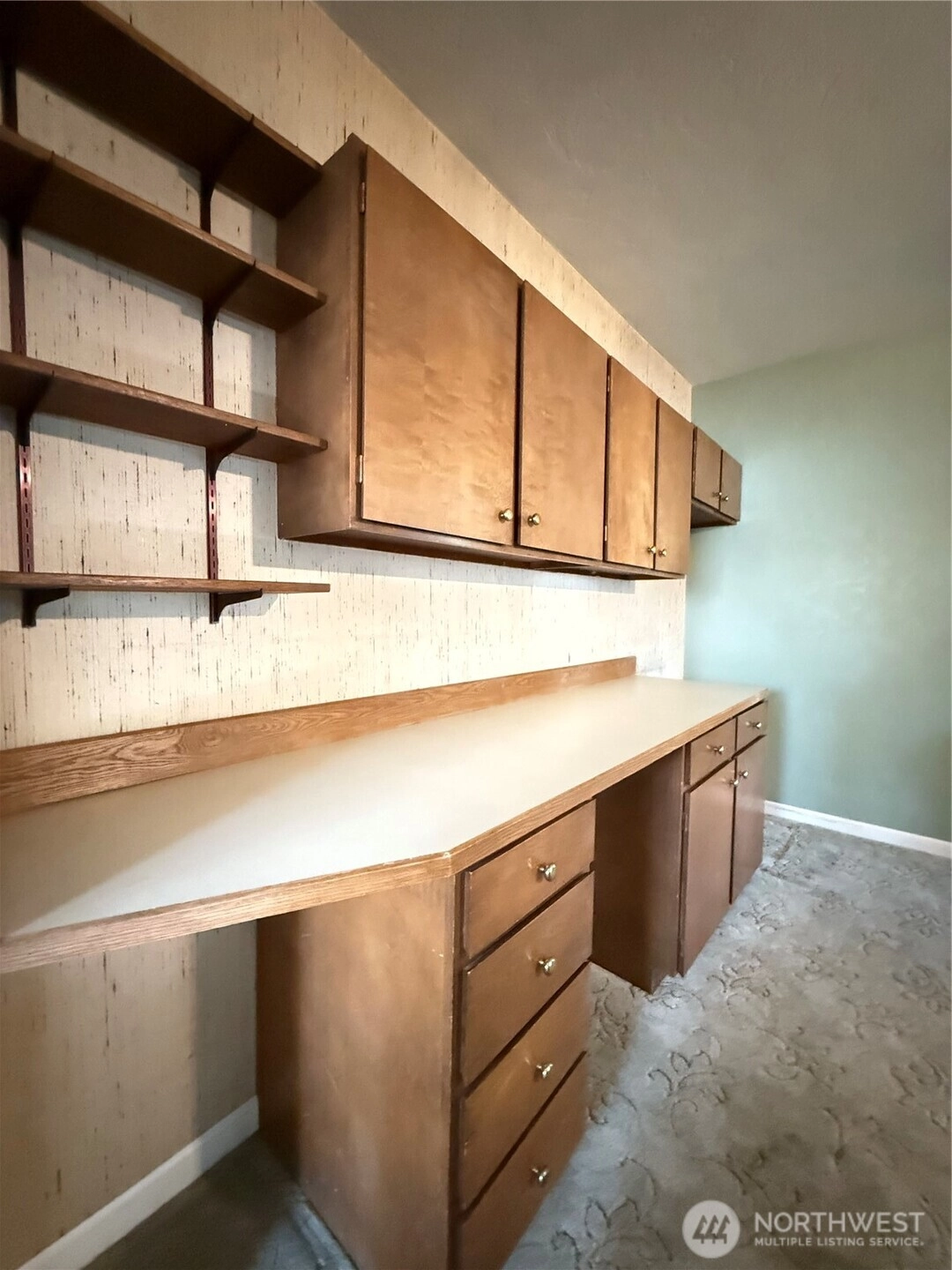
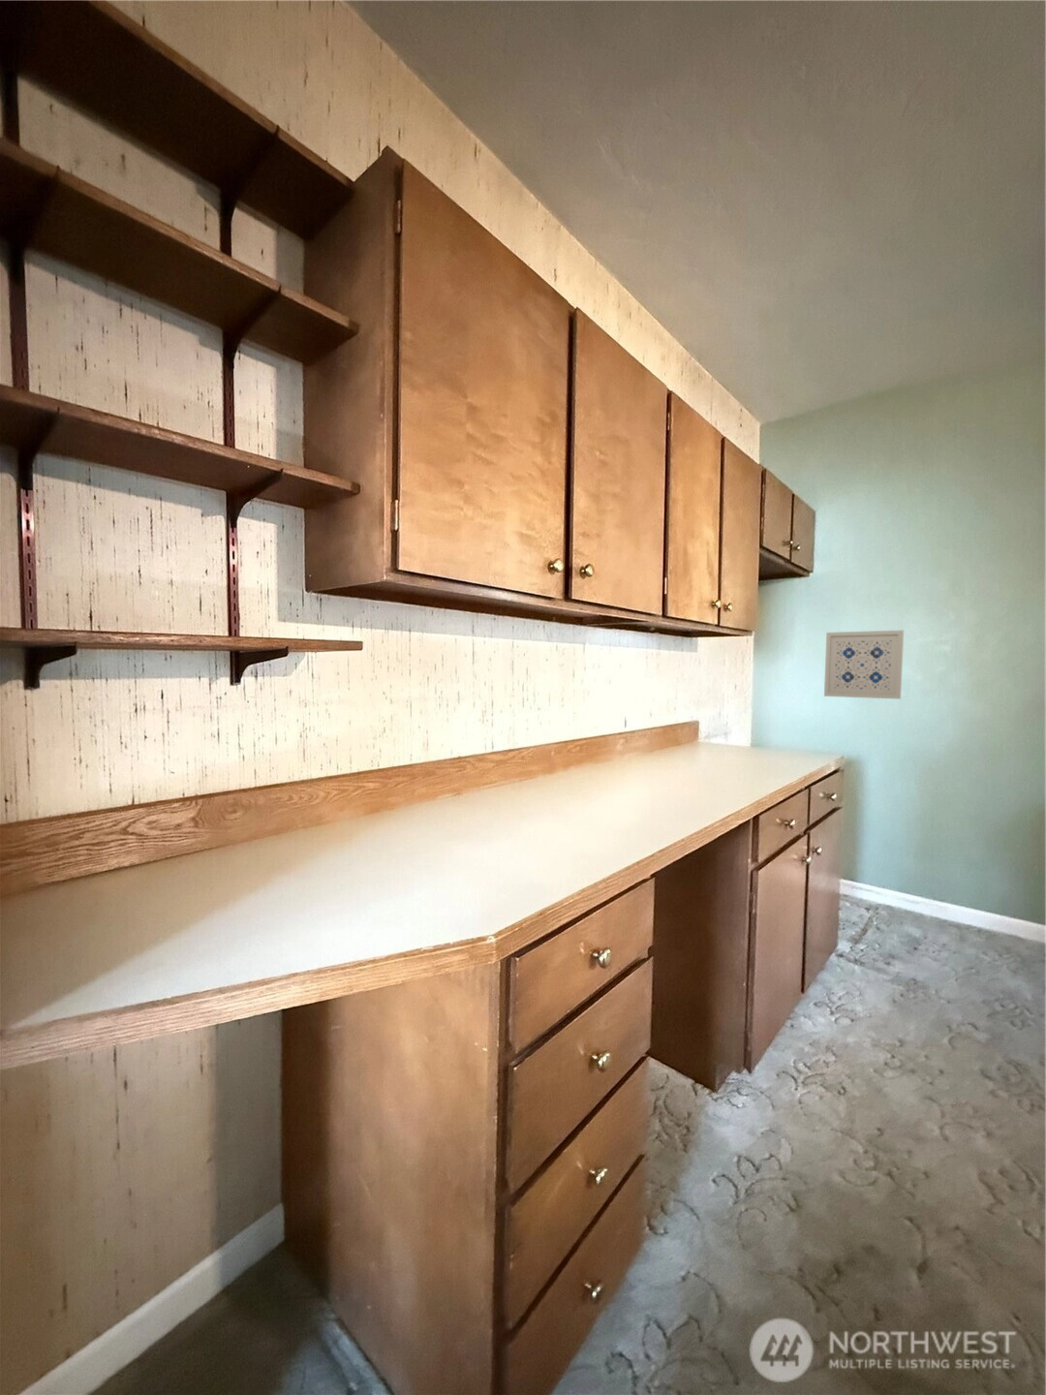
+ wall art [823,629,904,701]
